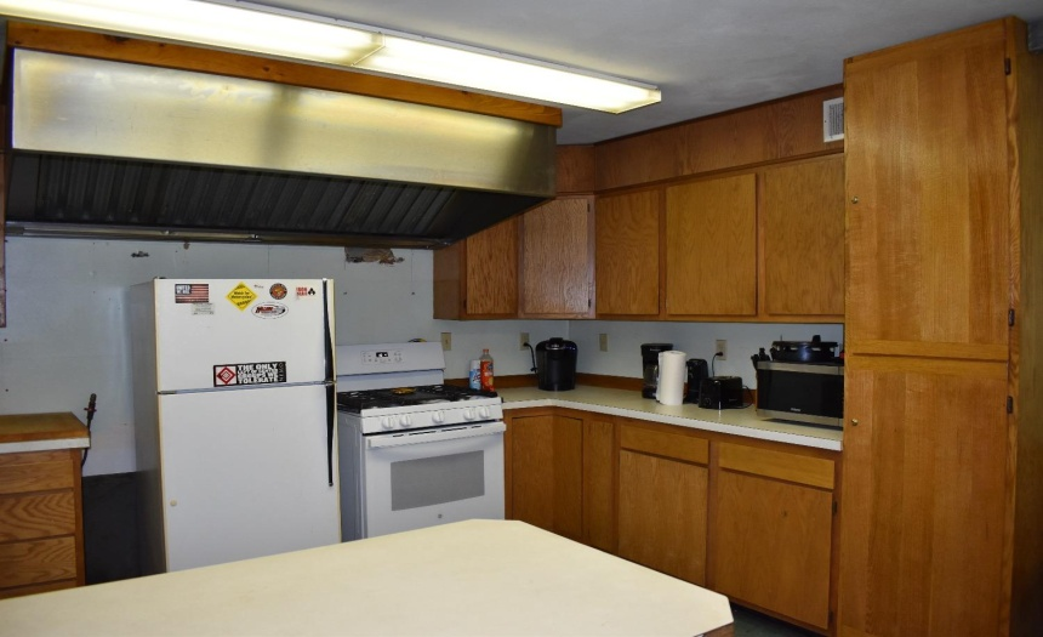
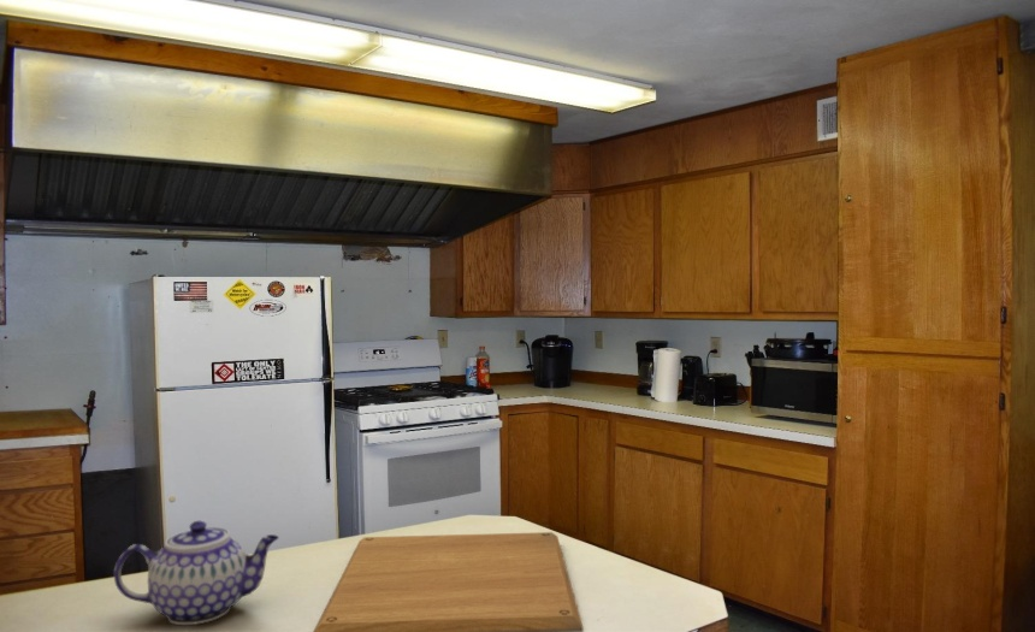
+ teapot [113,520,280,626]
+ chopping board [312,531,584,632]
